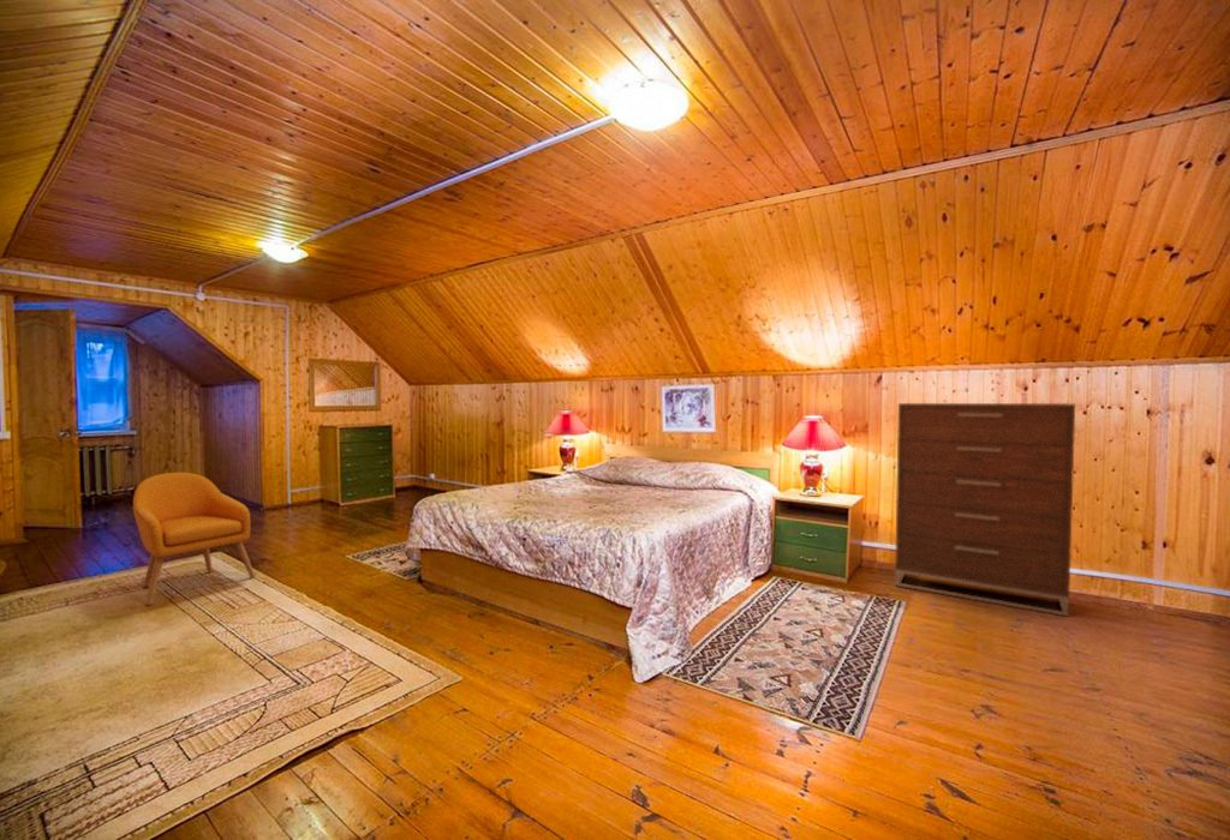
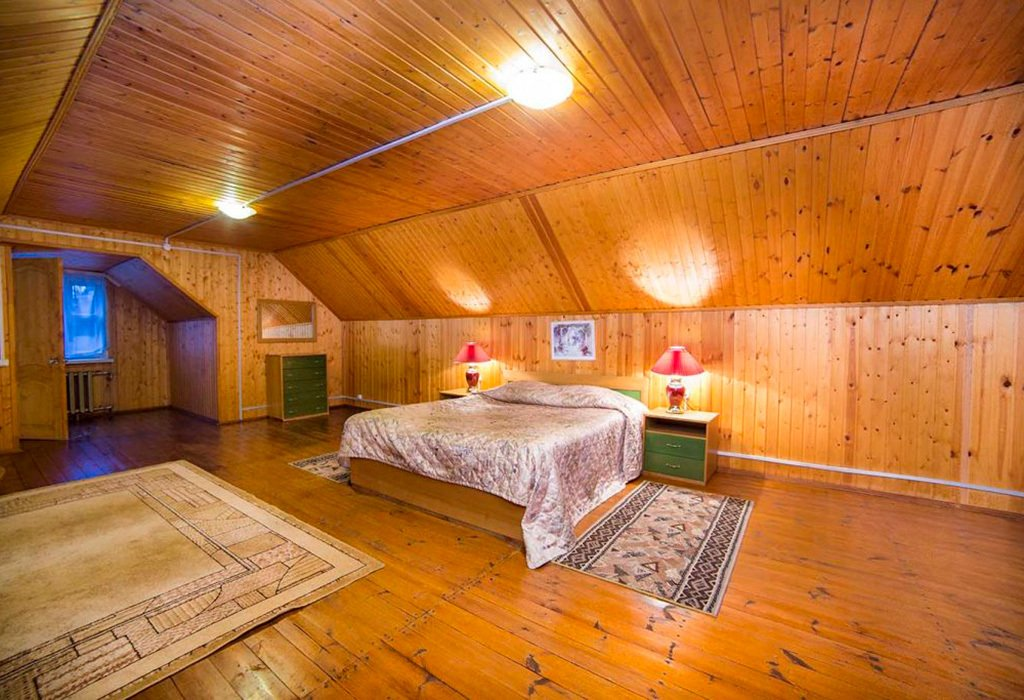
- armchair [132,472,257,606]
- dresser [894,402,1076,618]
